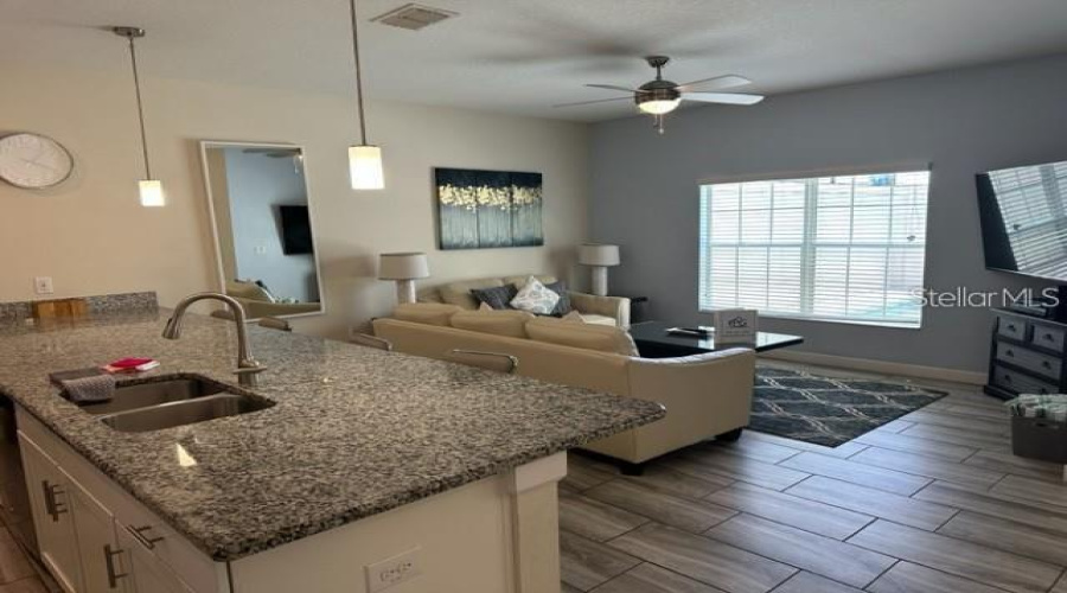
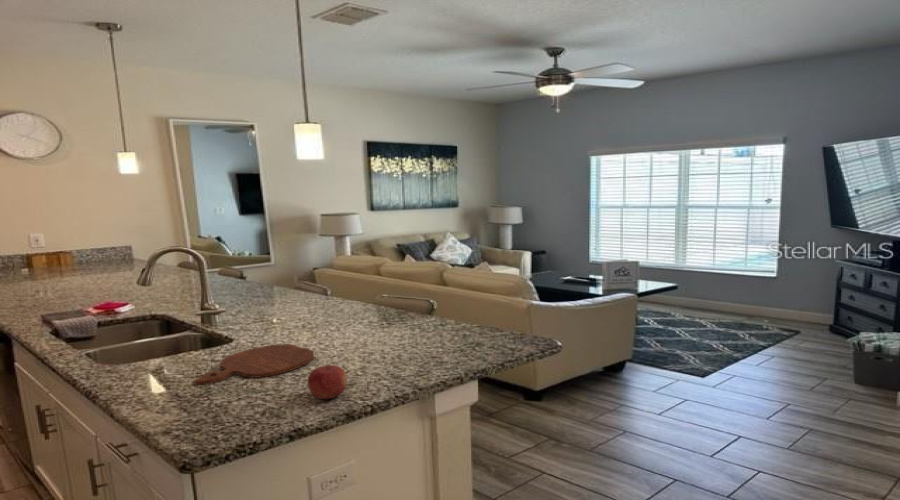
+ fruit [307,364,348,400]
+ cutting board [194,343,315,386]
